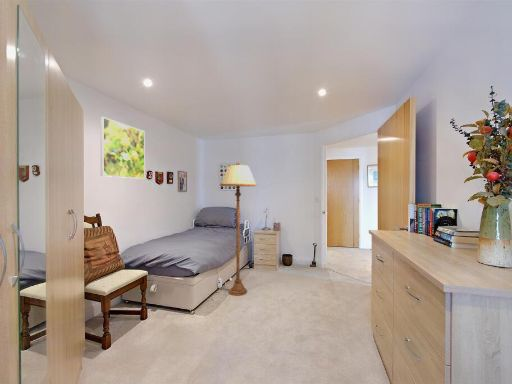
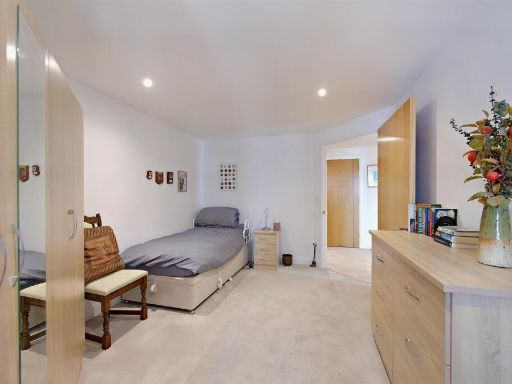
- floor lamp [219,162,258,297]
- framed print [100,116,146,180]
